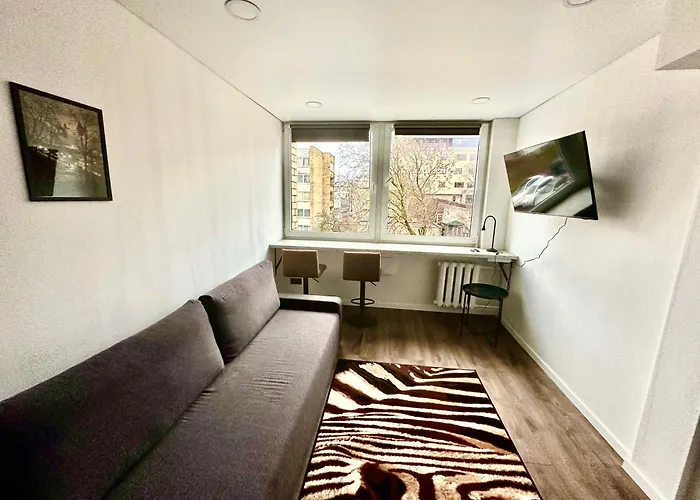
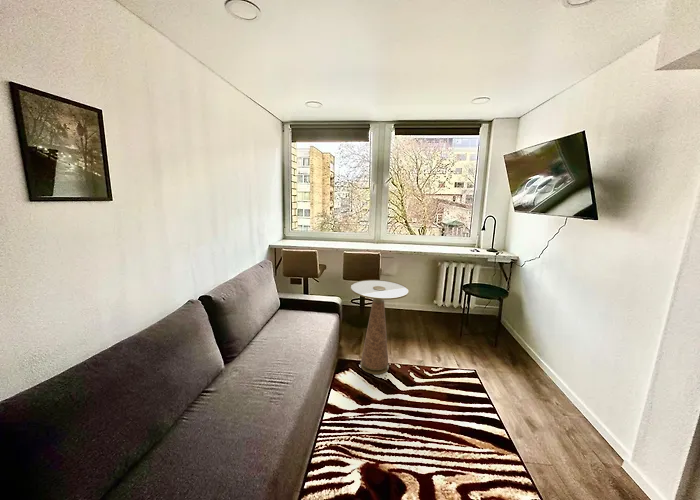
+ side table [349,279,410,375]
